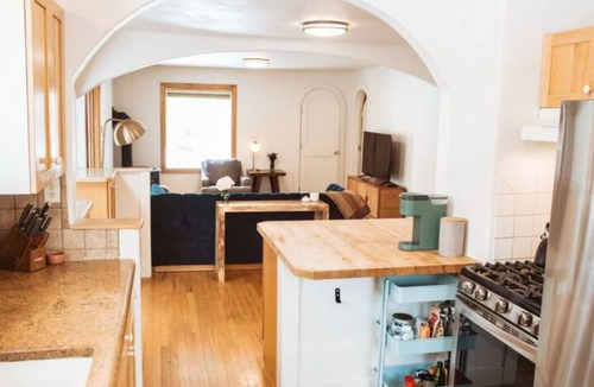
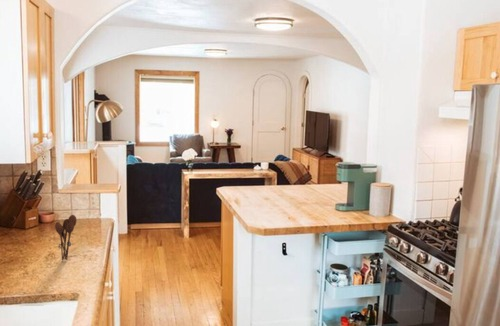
+ utensil holder [54,214,78,261]
